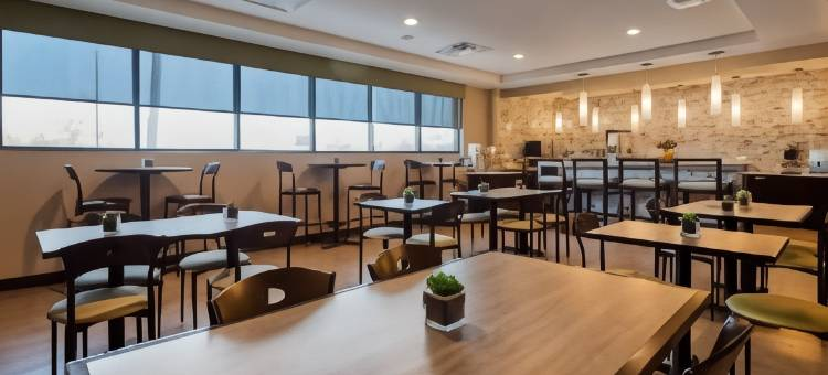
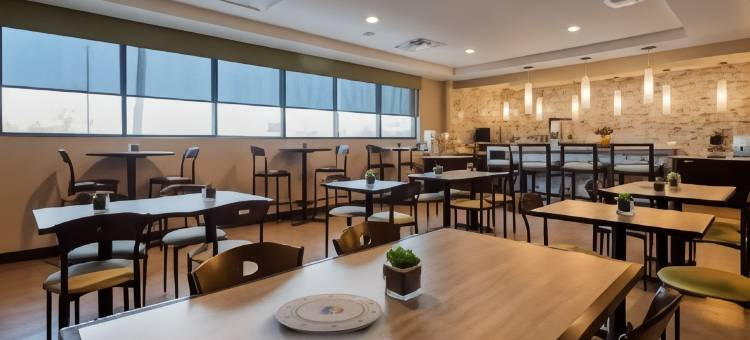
+ plate [275,293,383,335]
